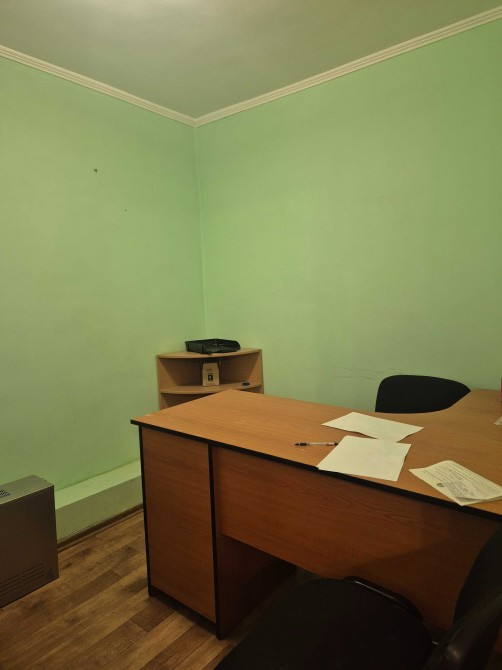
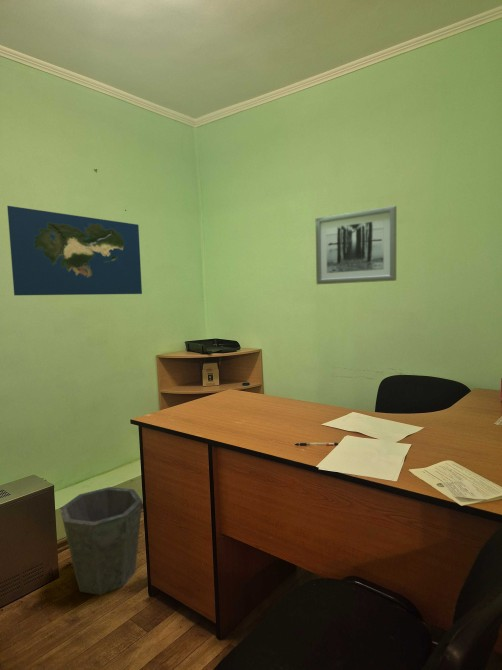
+ waste bin [59,486,143,596]
+ wall art [315,205,397,285]
+ map [6,205,143,296]
